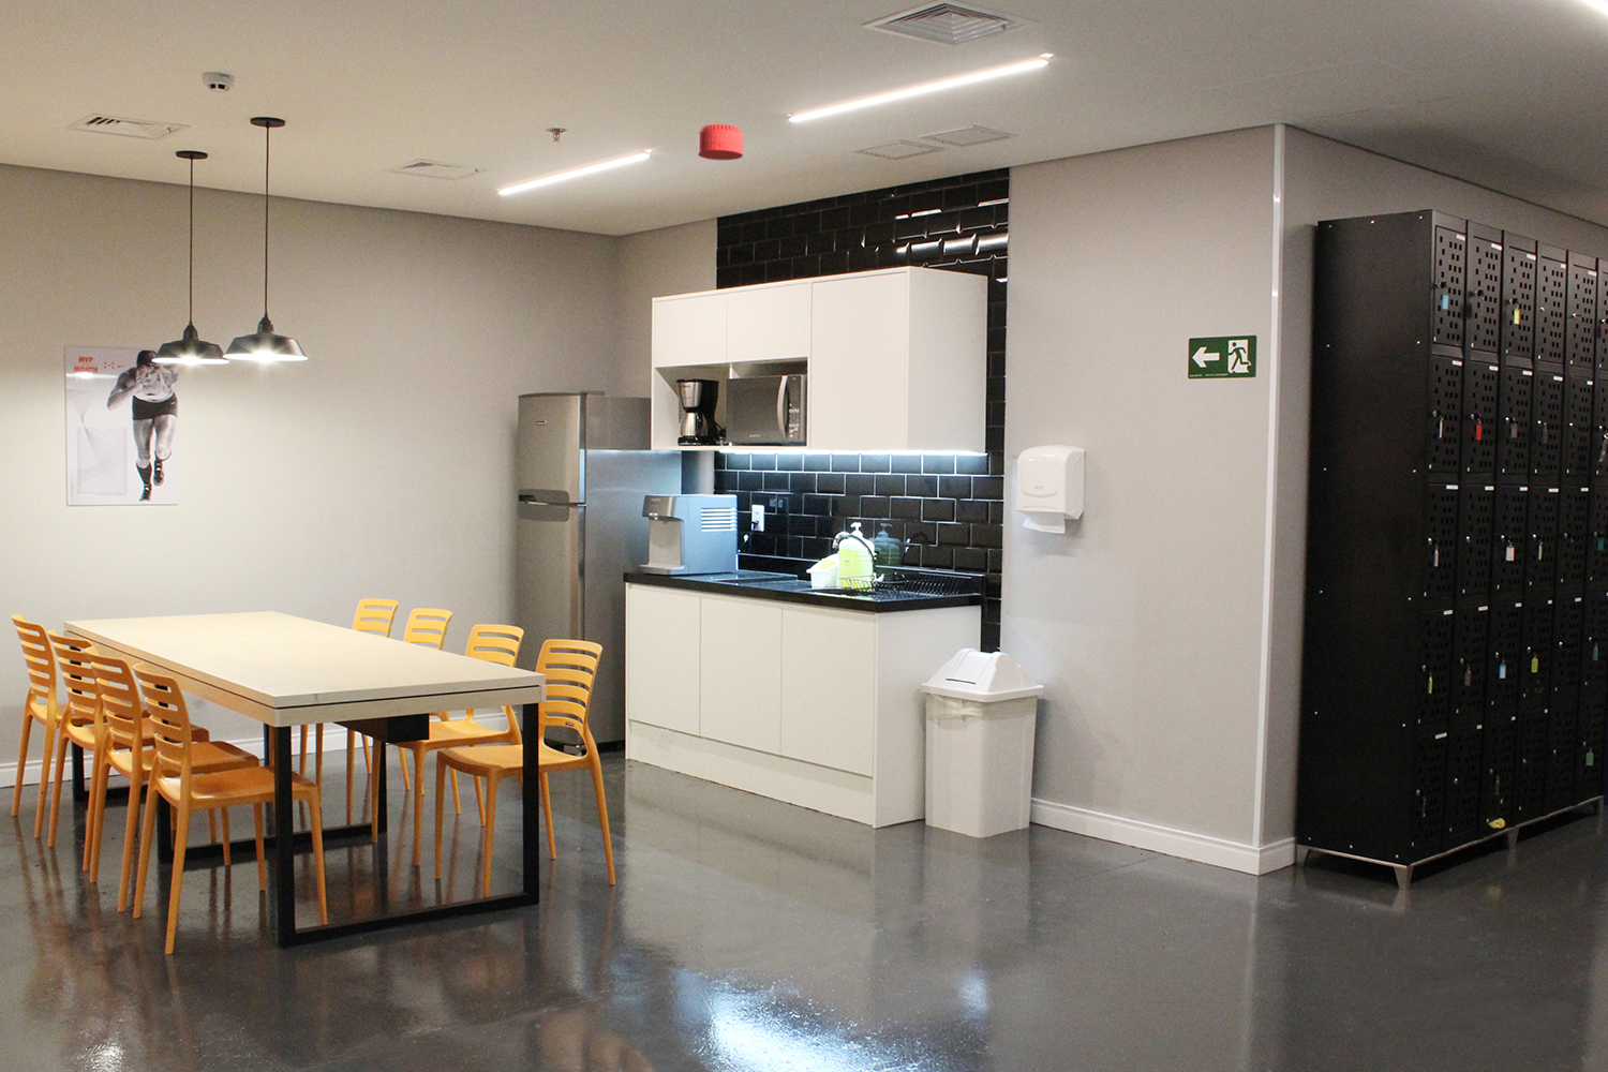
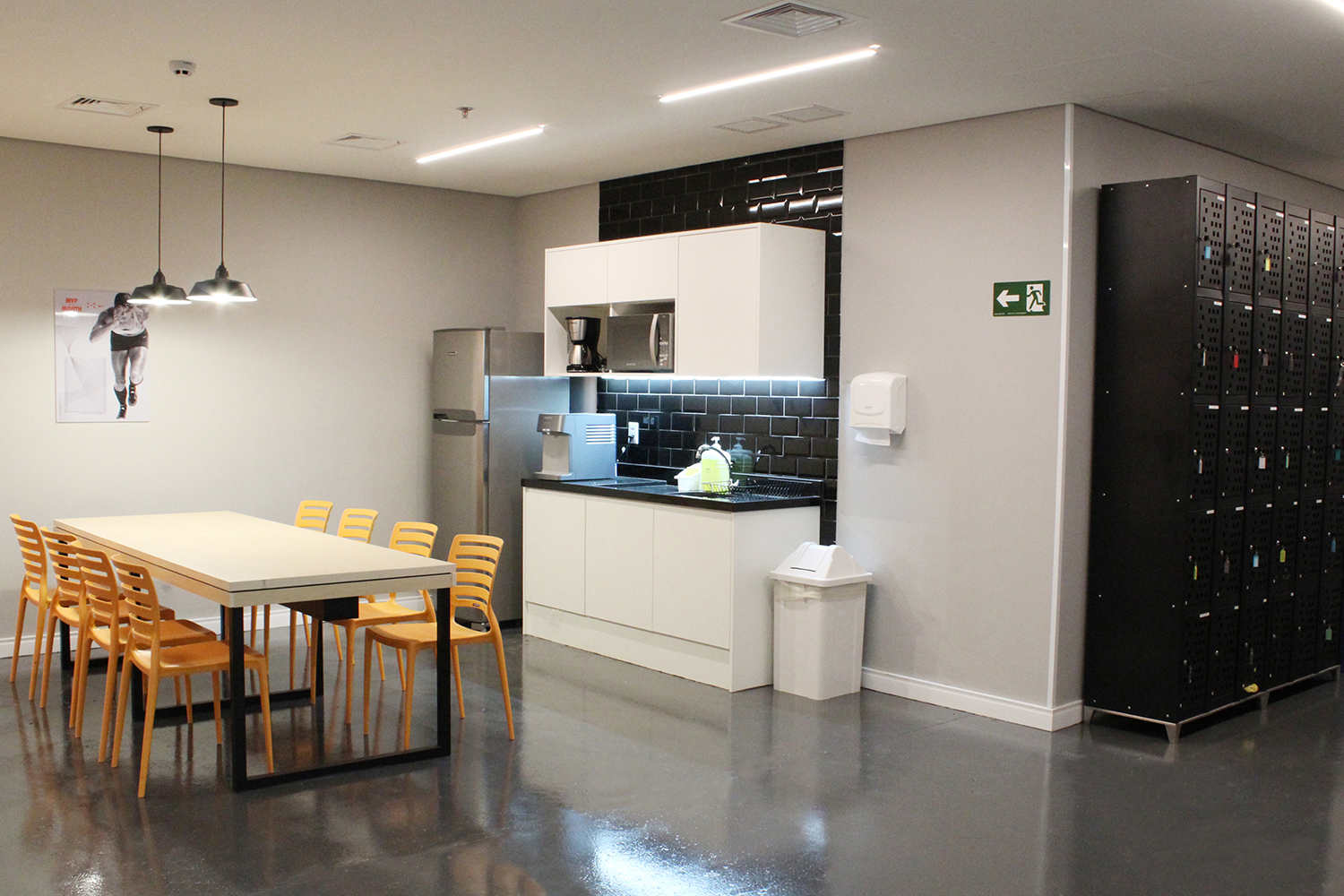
- smoke detector [696,123,744,160]
